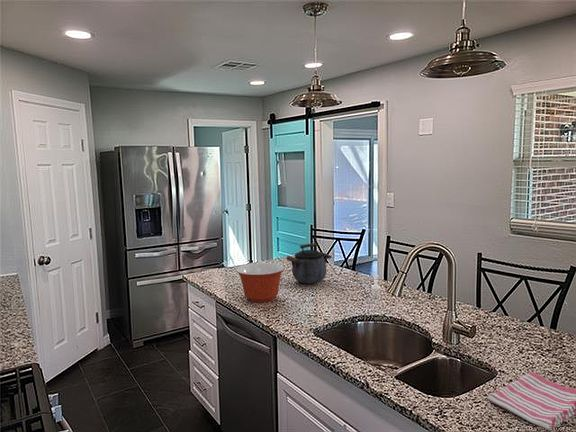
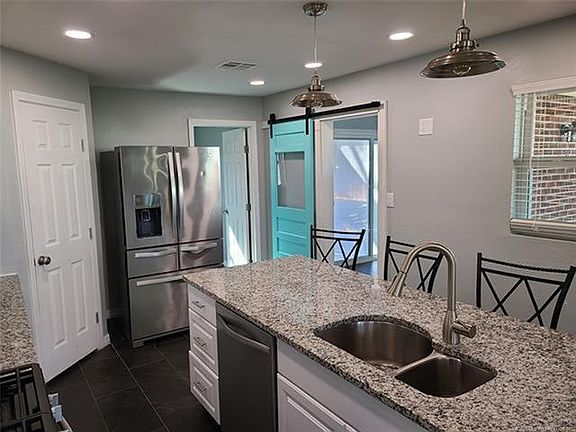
- kettle [285,243,332,284]
- dish towel [486,371,576,432]
- mixing bowl [235,262,286,303]
